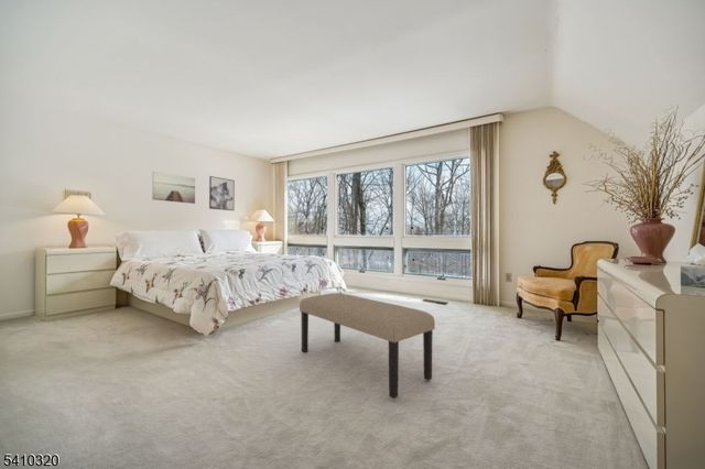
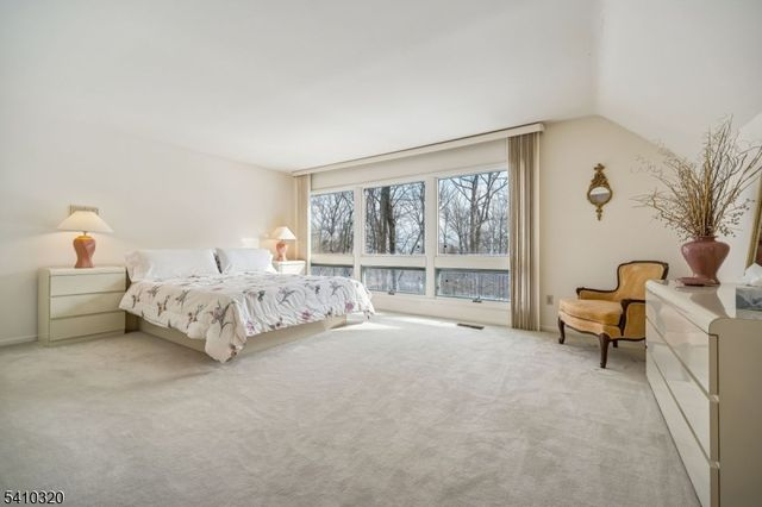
- bench [299,292,436,400]
- wall art [151,171,196,205]
- wall art [208,175,236,211]
